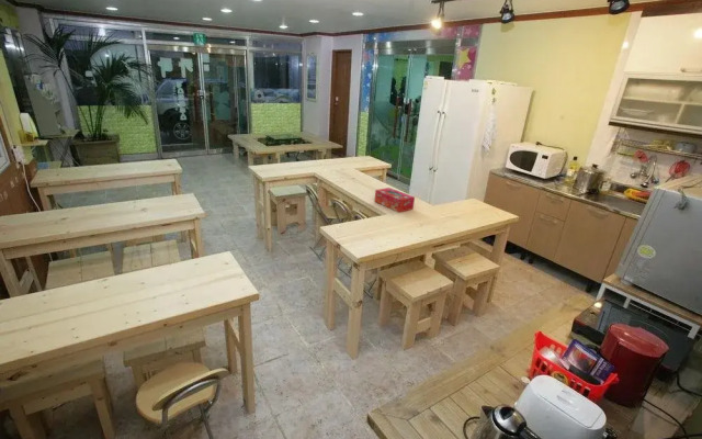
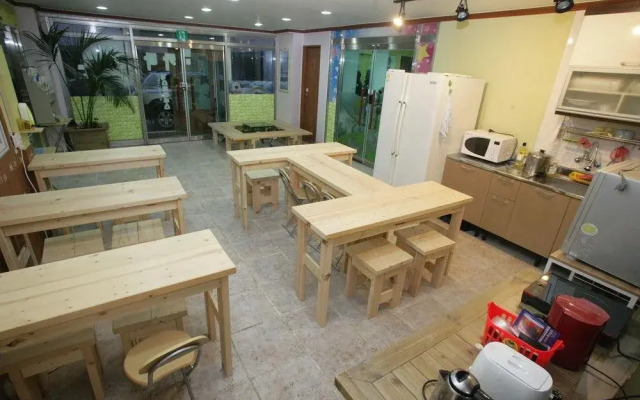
- tissue box [373,187,416,213]
